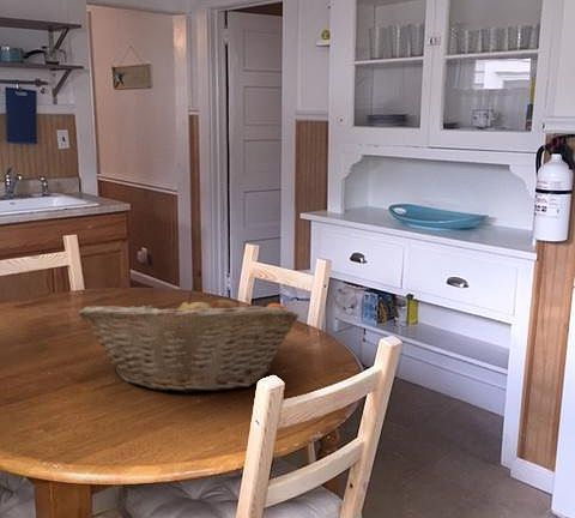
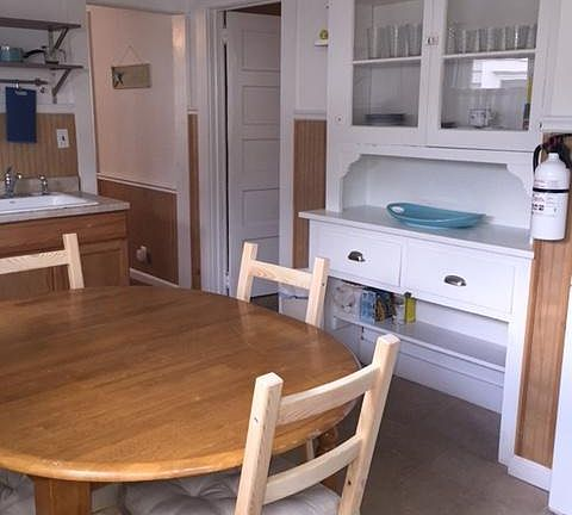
- fruit basket [77,290,299,394]
